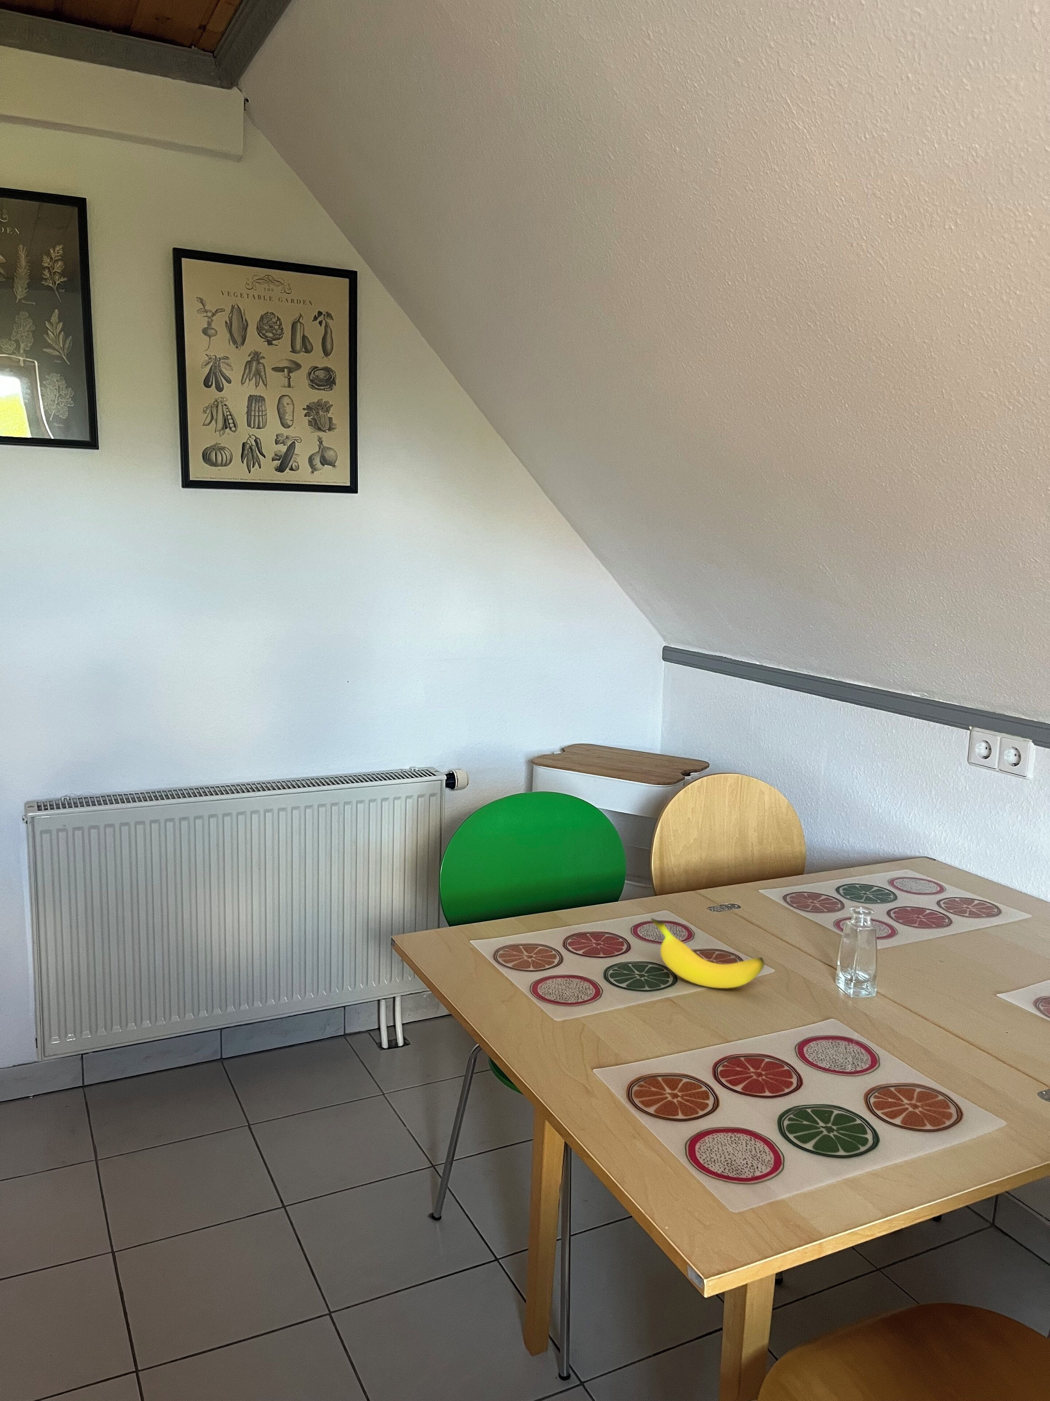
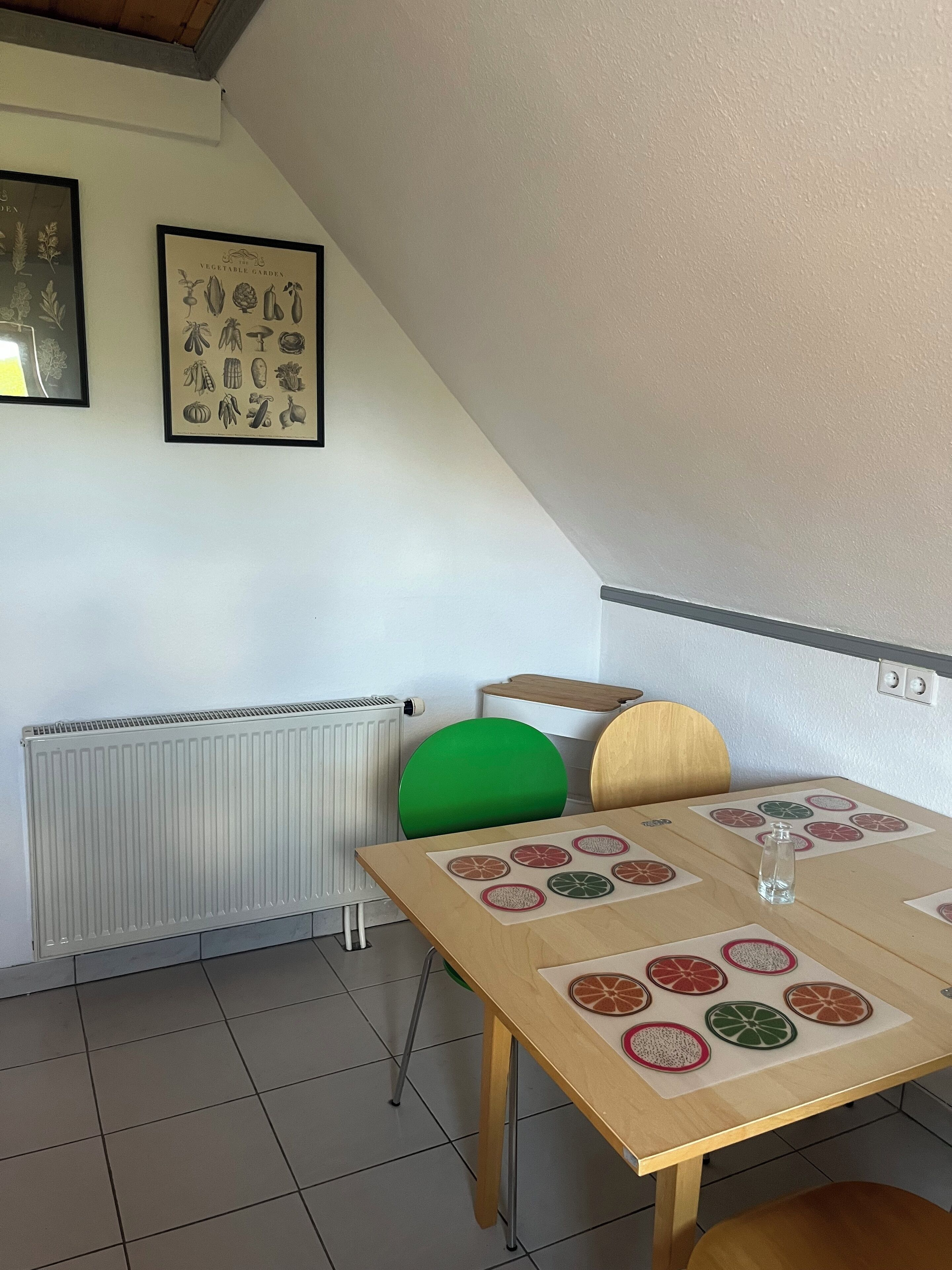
- banana [651,918,765,988]
